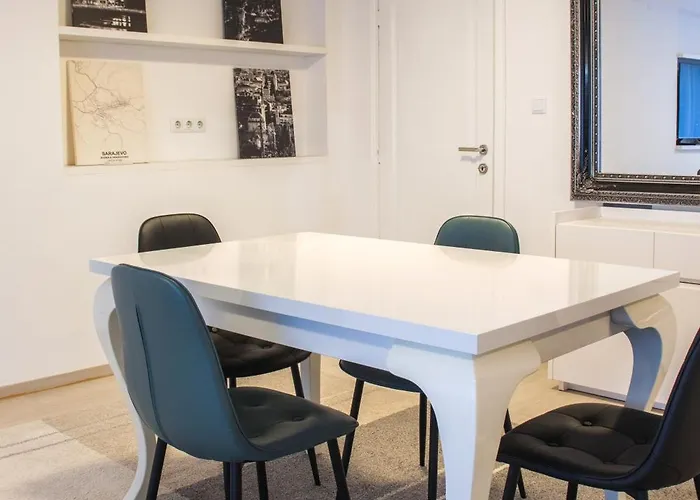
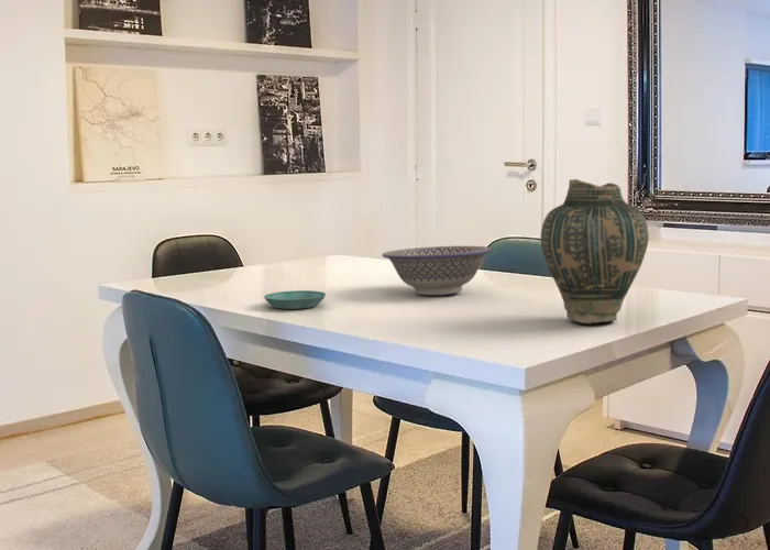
+ bowl [381,245,493,296]
+ vase [539,178,649,324]
+ saucer [263,289,327,310]
